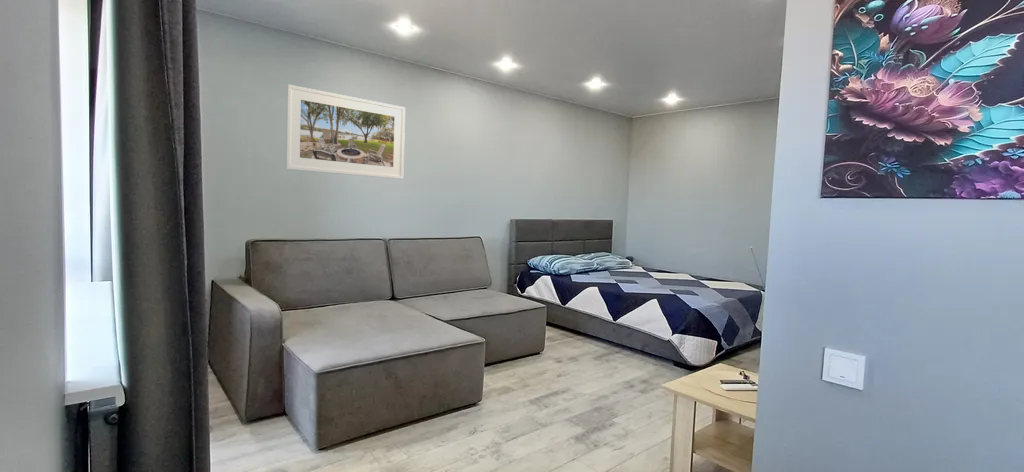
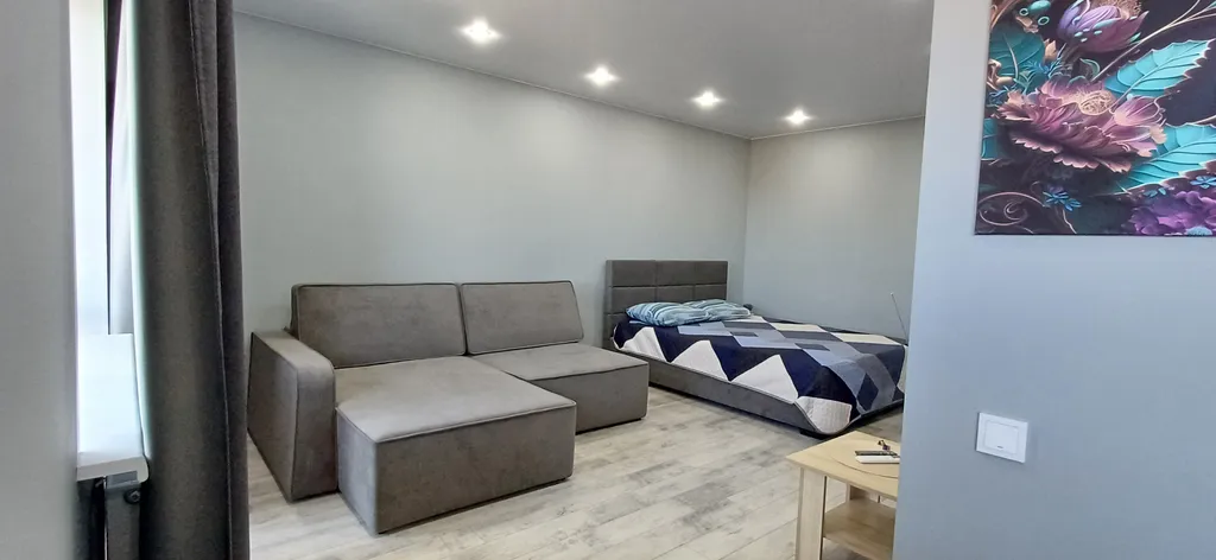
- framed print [285,83,406,180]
